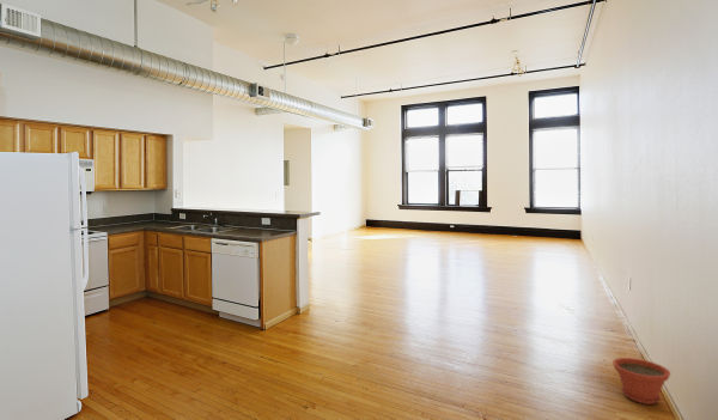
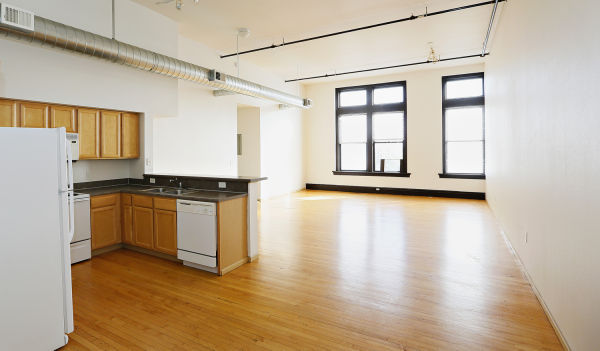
- plant pot [611,357,671,406]
